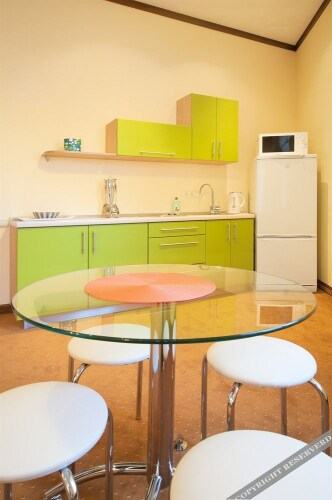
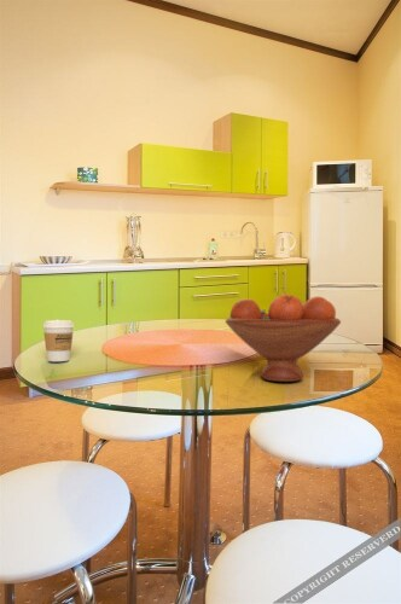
+ coffee cup [42,318,75,362]
+ fruit bowl [225,294,342,383]
